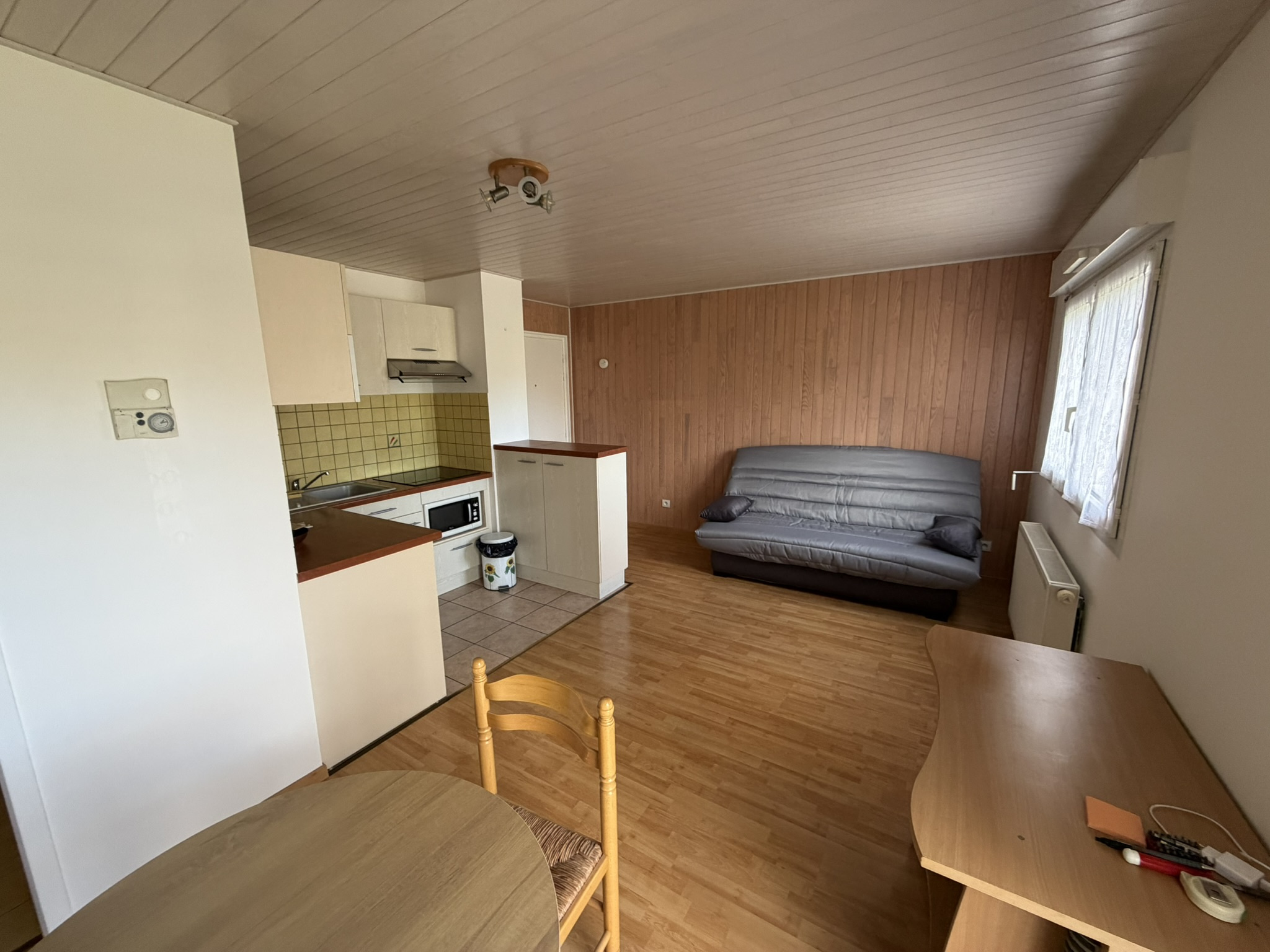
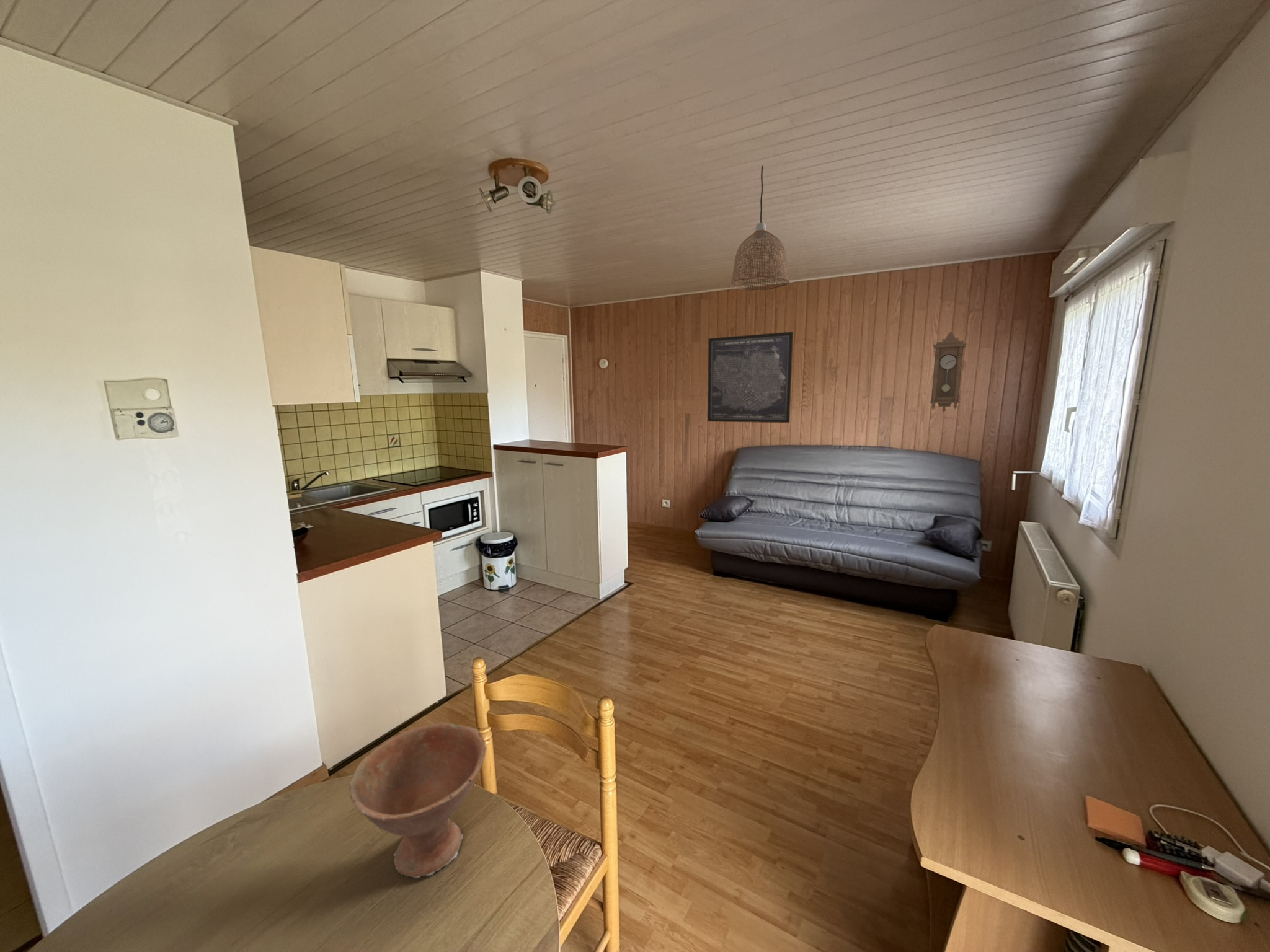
+ pendulum clock [929,332,967,413]
+ wall art [707,331,794,423]
+ bowl [349,722,487,878]
+ pendant lamp [729,165,791,292]
